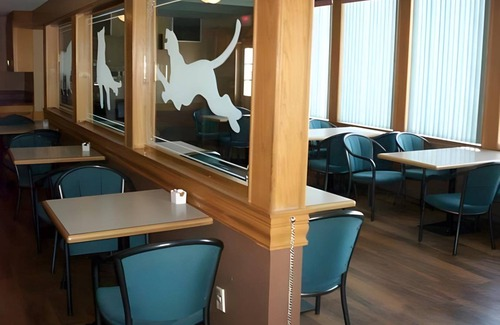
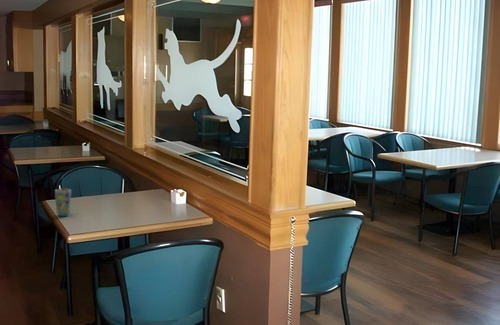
+ cup [54,176,72,217]
